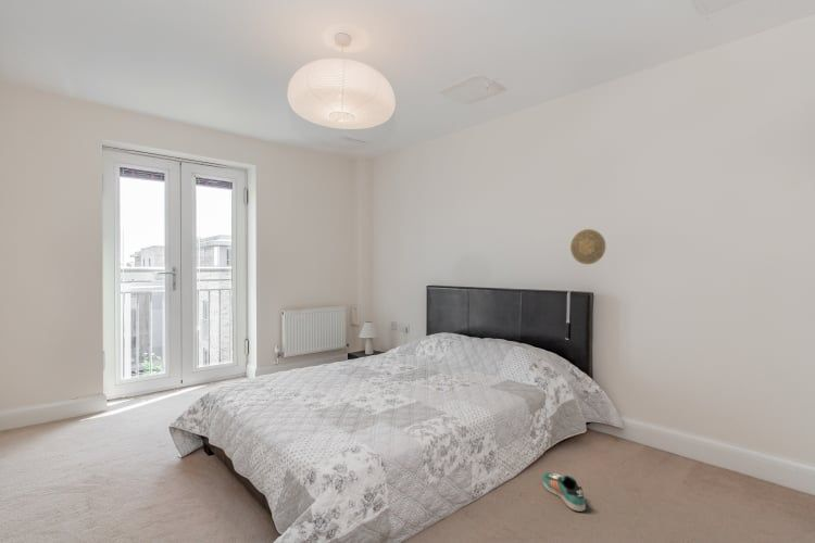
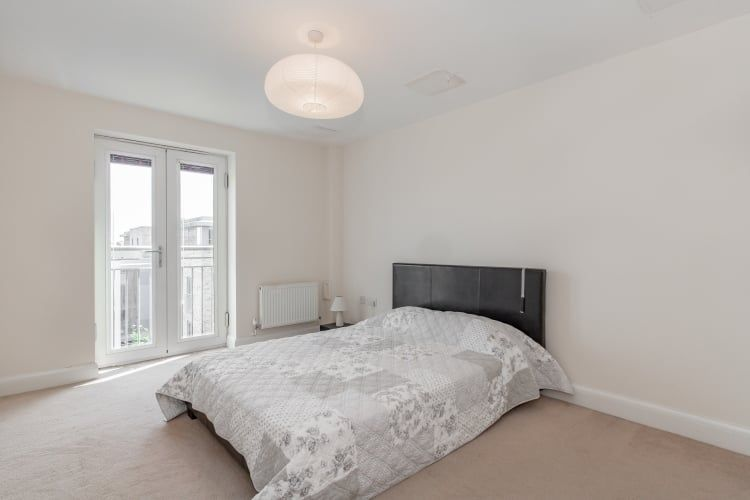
- decorative plate [569,228,606,265]
- sneaker [541,471,587,513]
